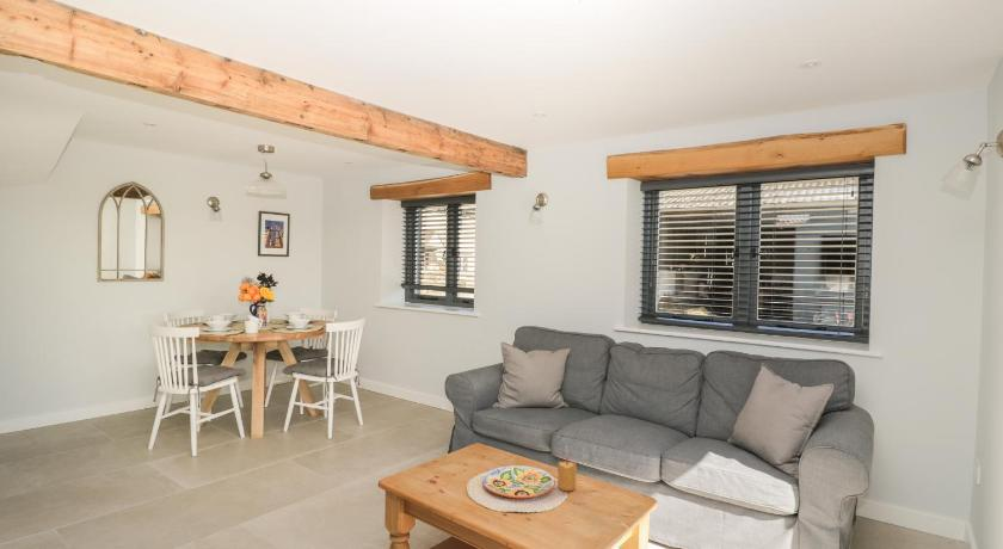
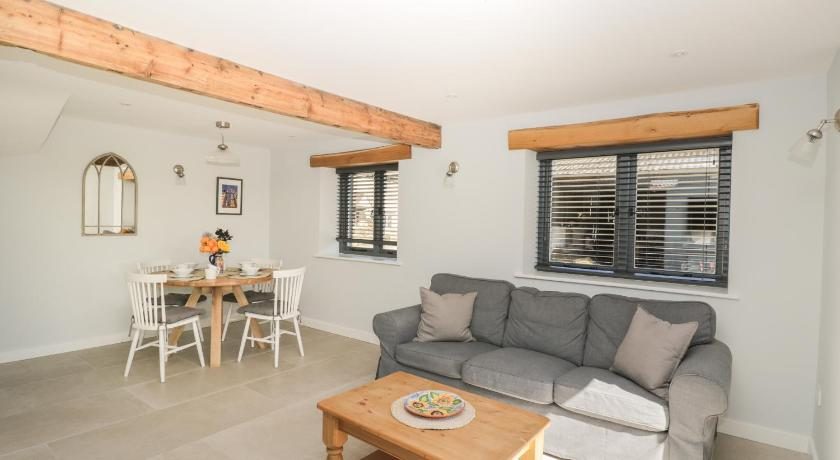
- candle [556,457,578,492]
